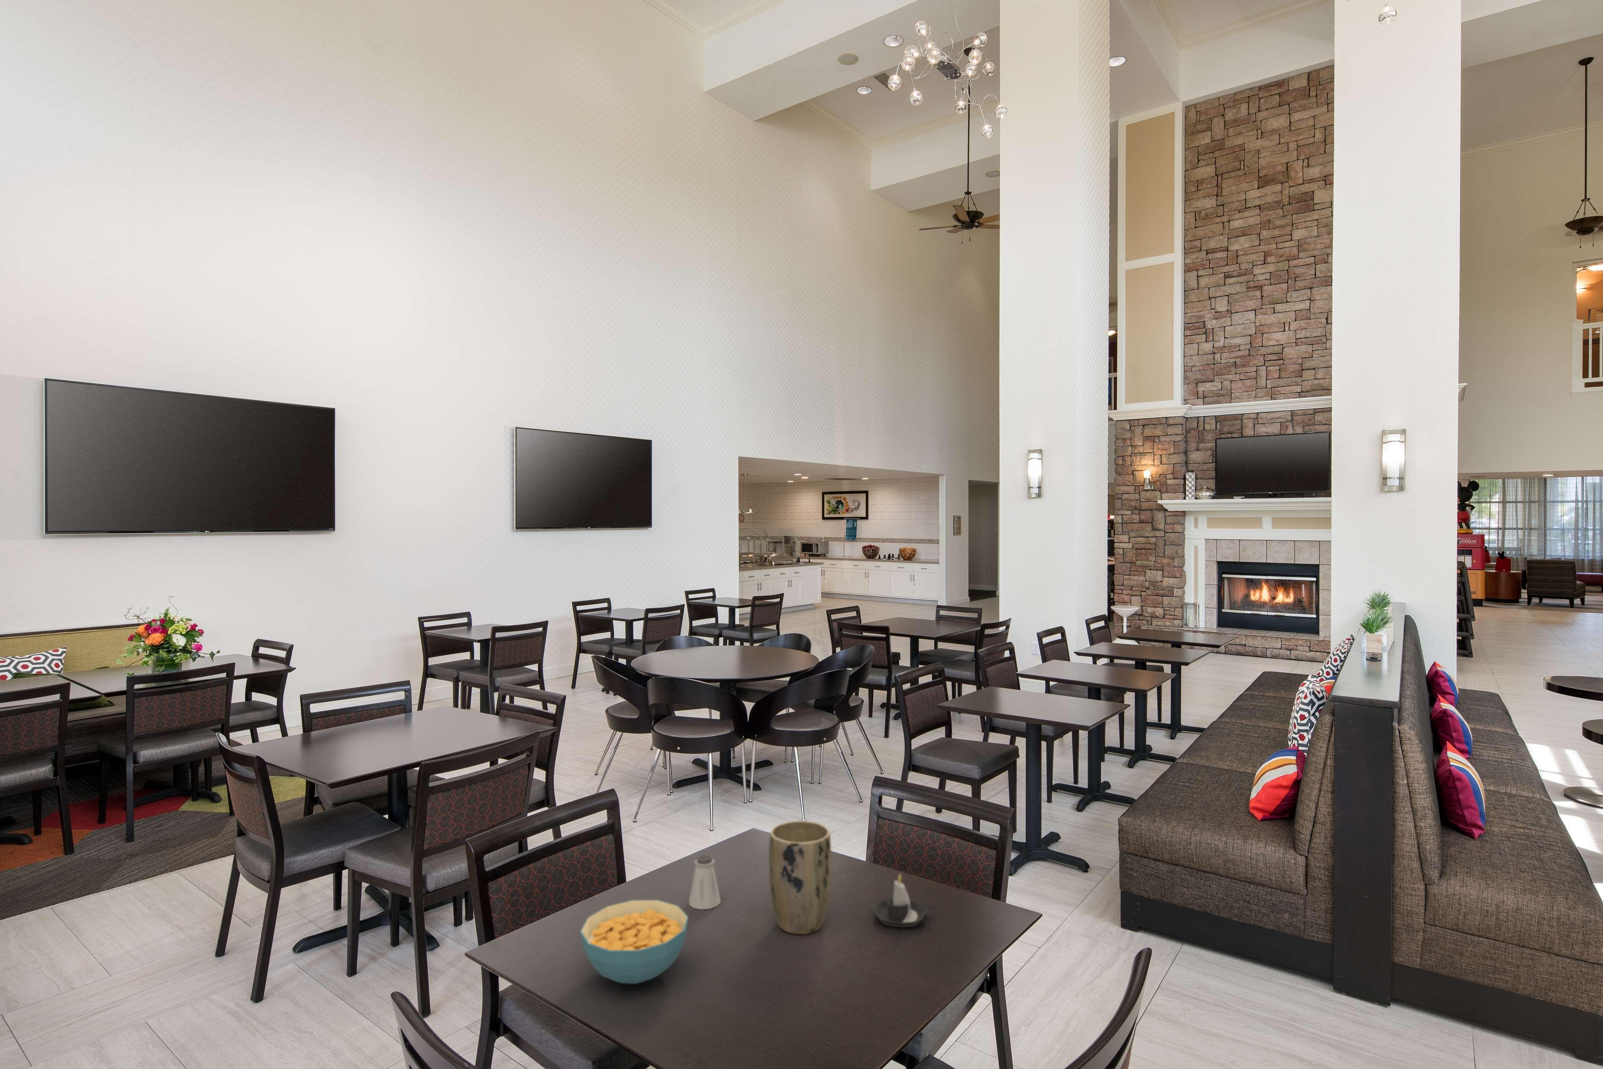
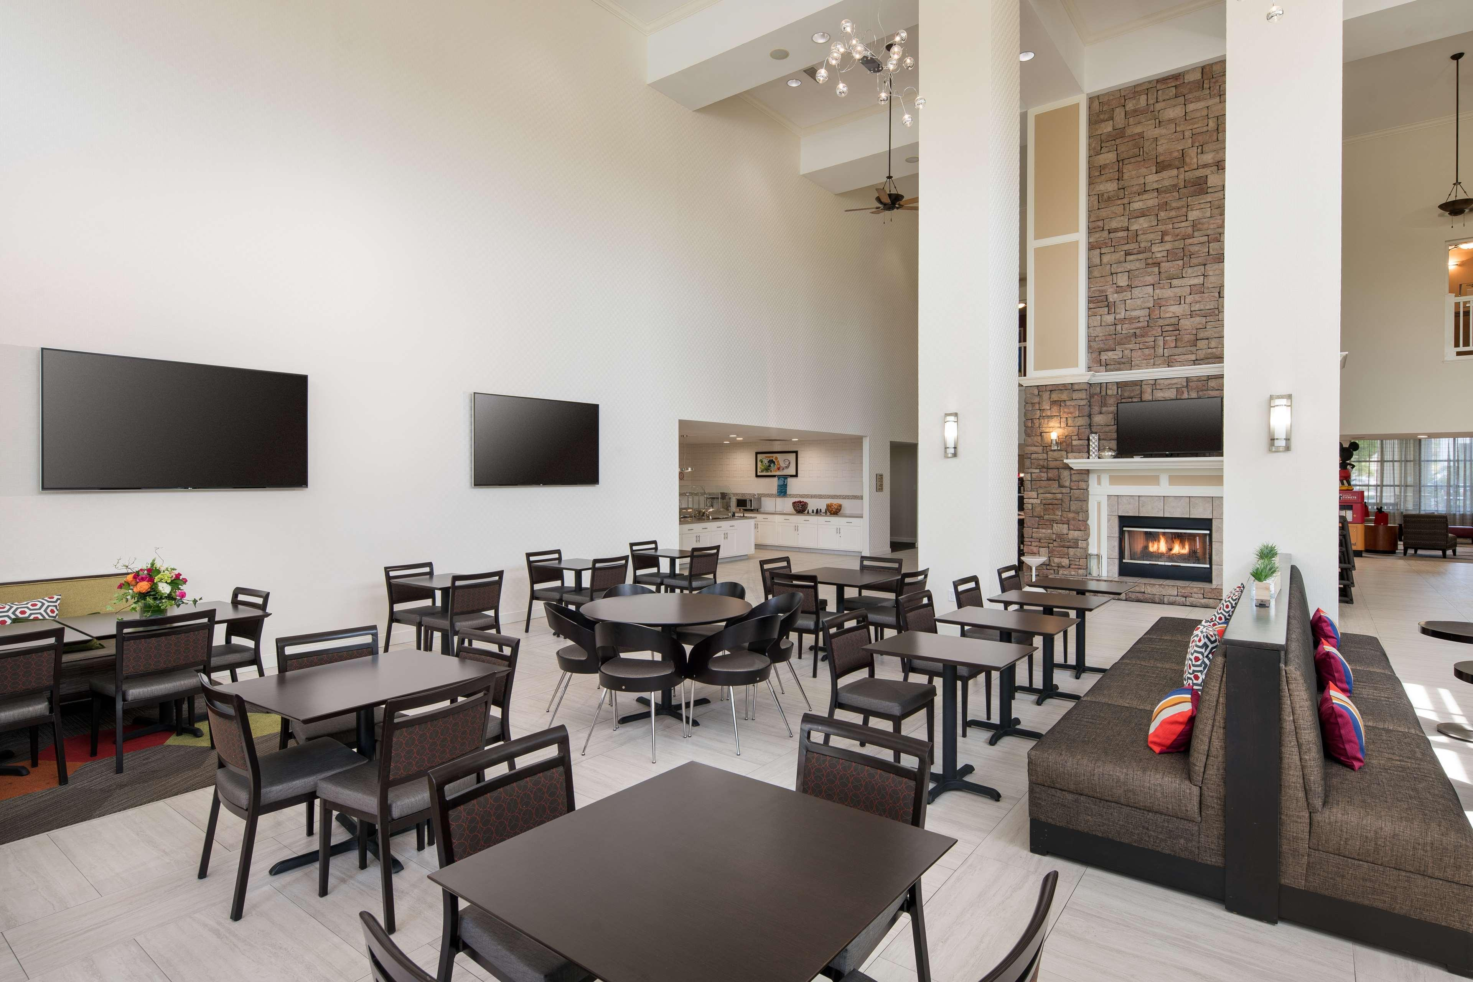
- candle [874,872,933,928]
- cereal bowl [580,900,688,984]
- plant pot [768,821,833,934]
- saltshaker [688,854,722,910]
